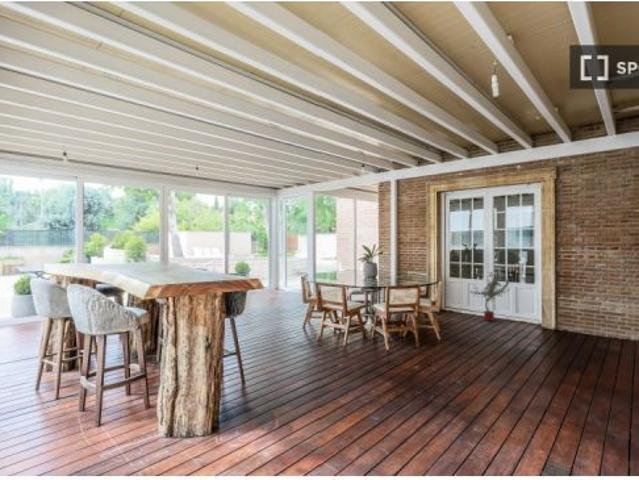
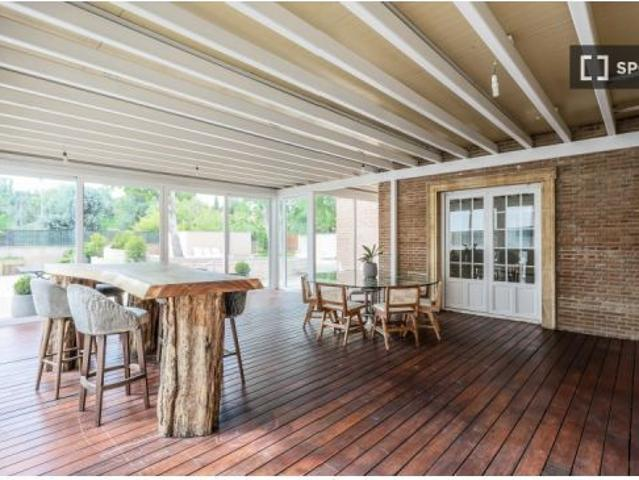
- potted tree [469,271,511,322]
